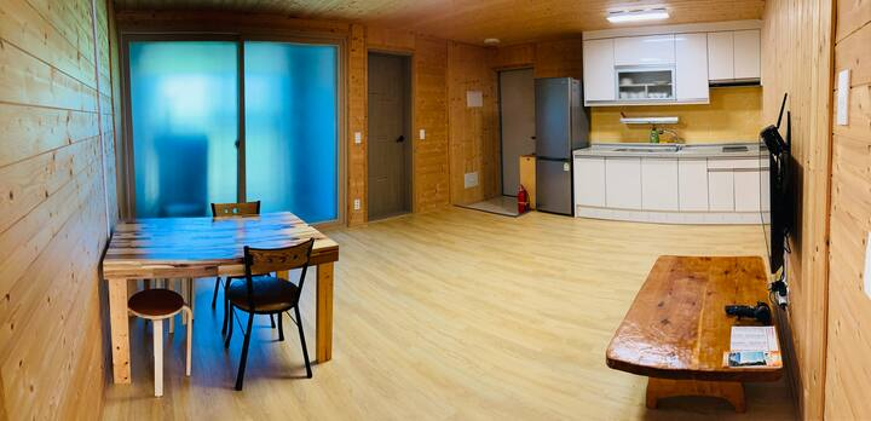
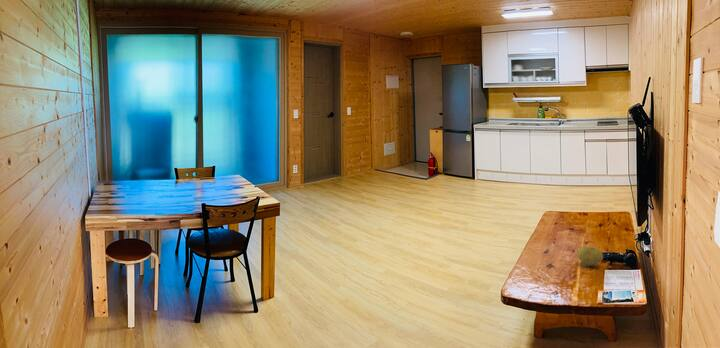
+ fruit [577,245,604,267]
